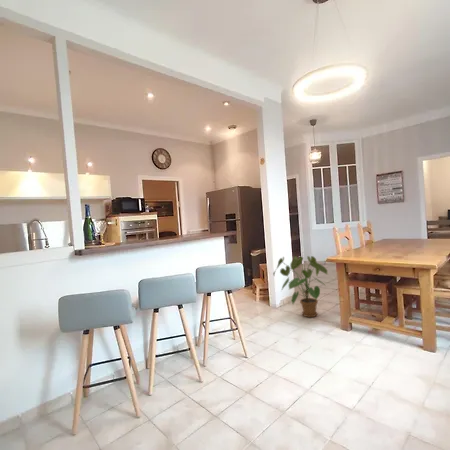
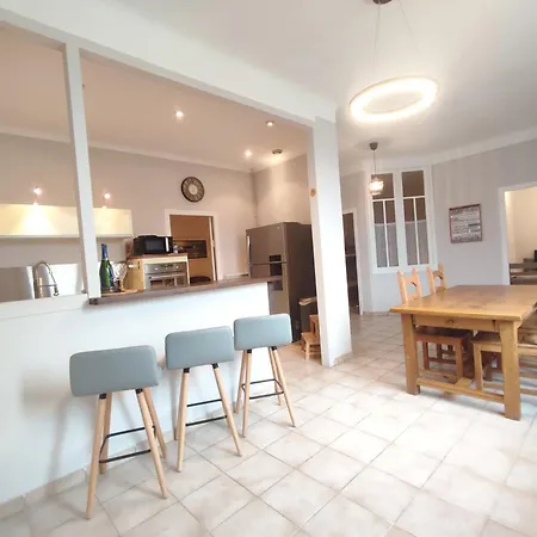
- house plant [272,255,329,318]
